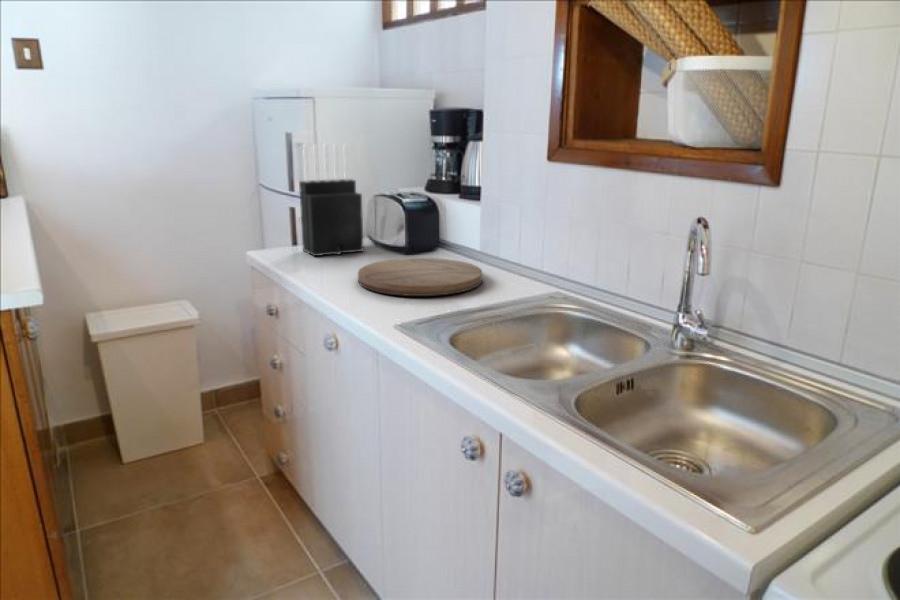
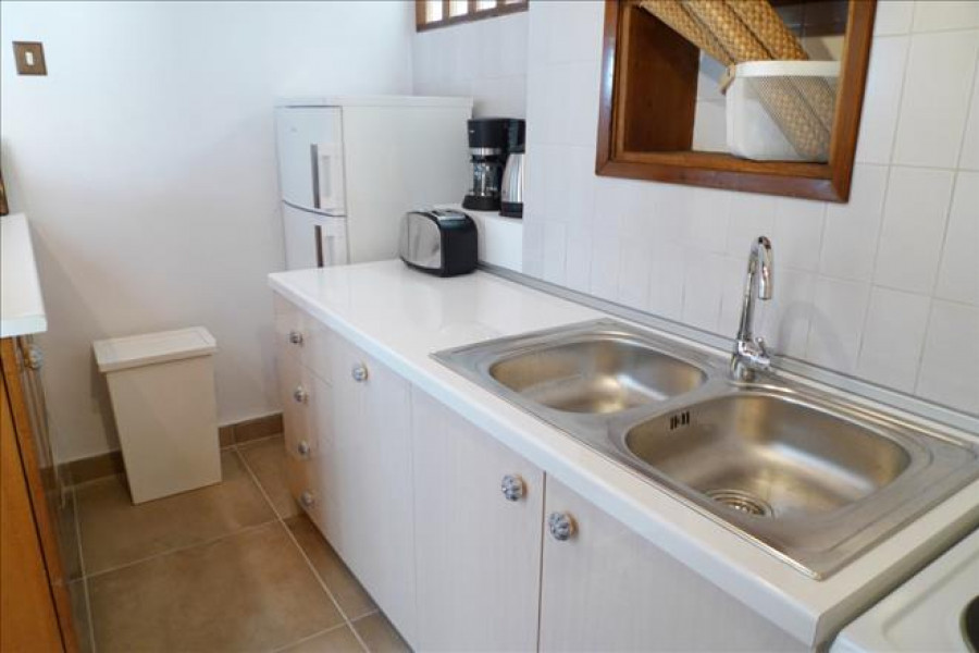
- cutting board [357,257,483,297]
- knife block [298,143,365,257]
